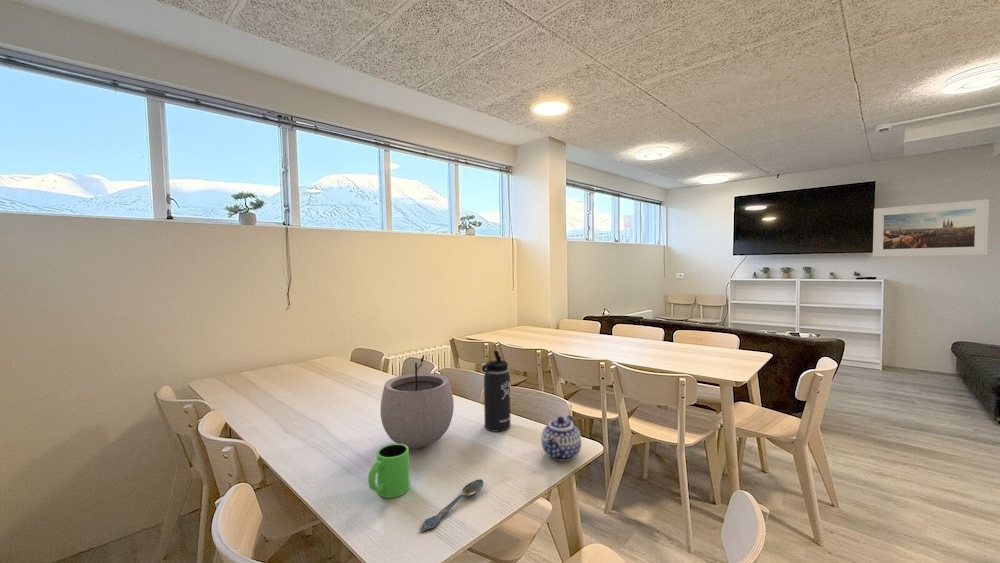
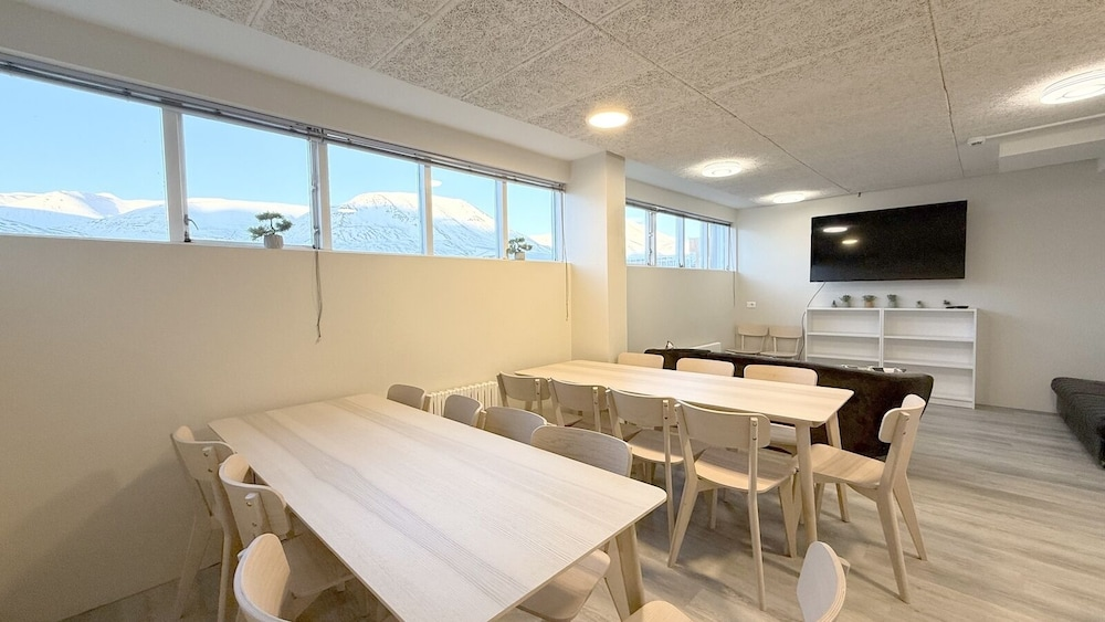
- mug [367,443,411,499]
- thermos bottle [481,350,512,433]
- spoon [419,478,484,533]
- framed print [872,198,990,258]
- teapot [541,414,582,462]
- plant pot [380,354,455,449]
